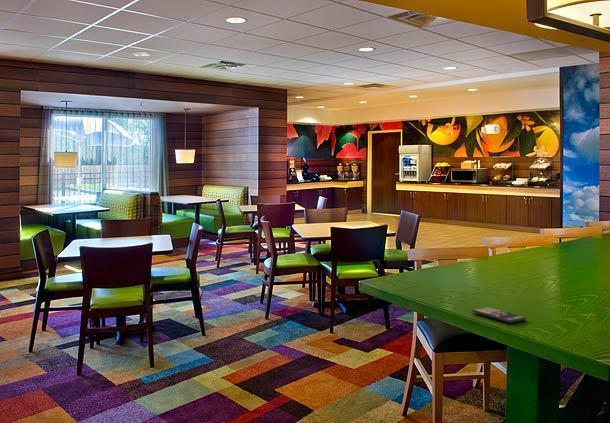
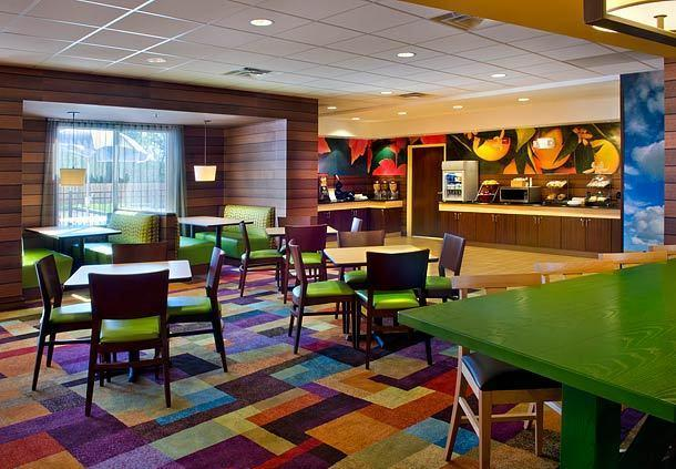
- smartphone [471,306,527,324]
